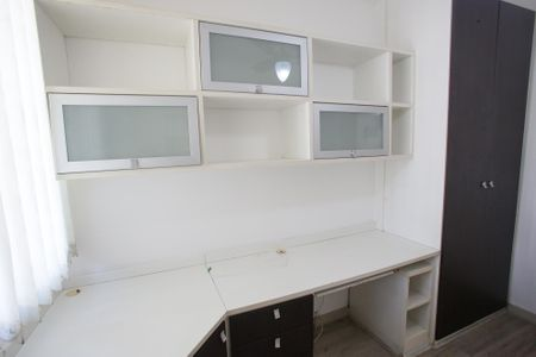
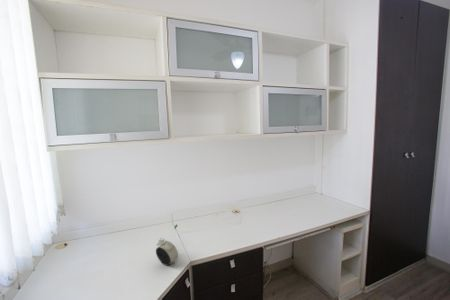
+ alarm clock [155,237,179,267]
